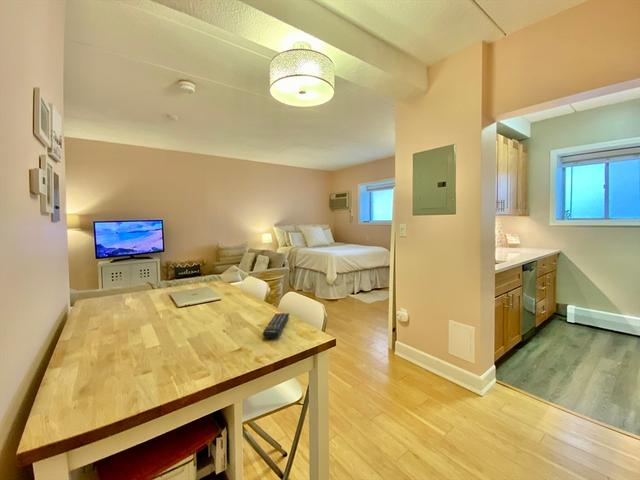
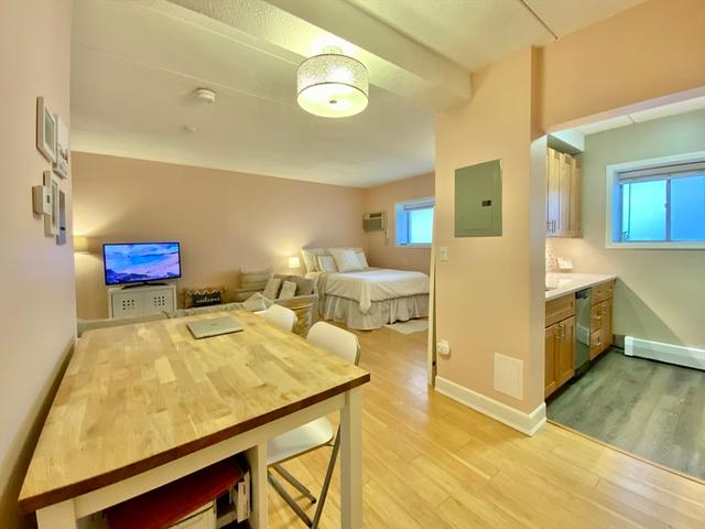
- remote control [262,312,290,339]
